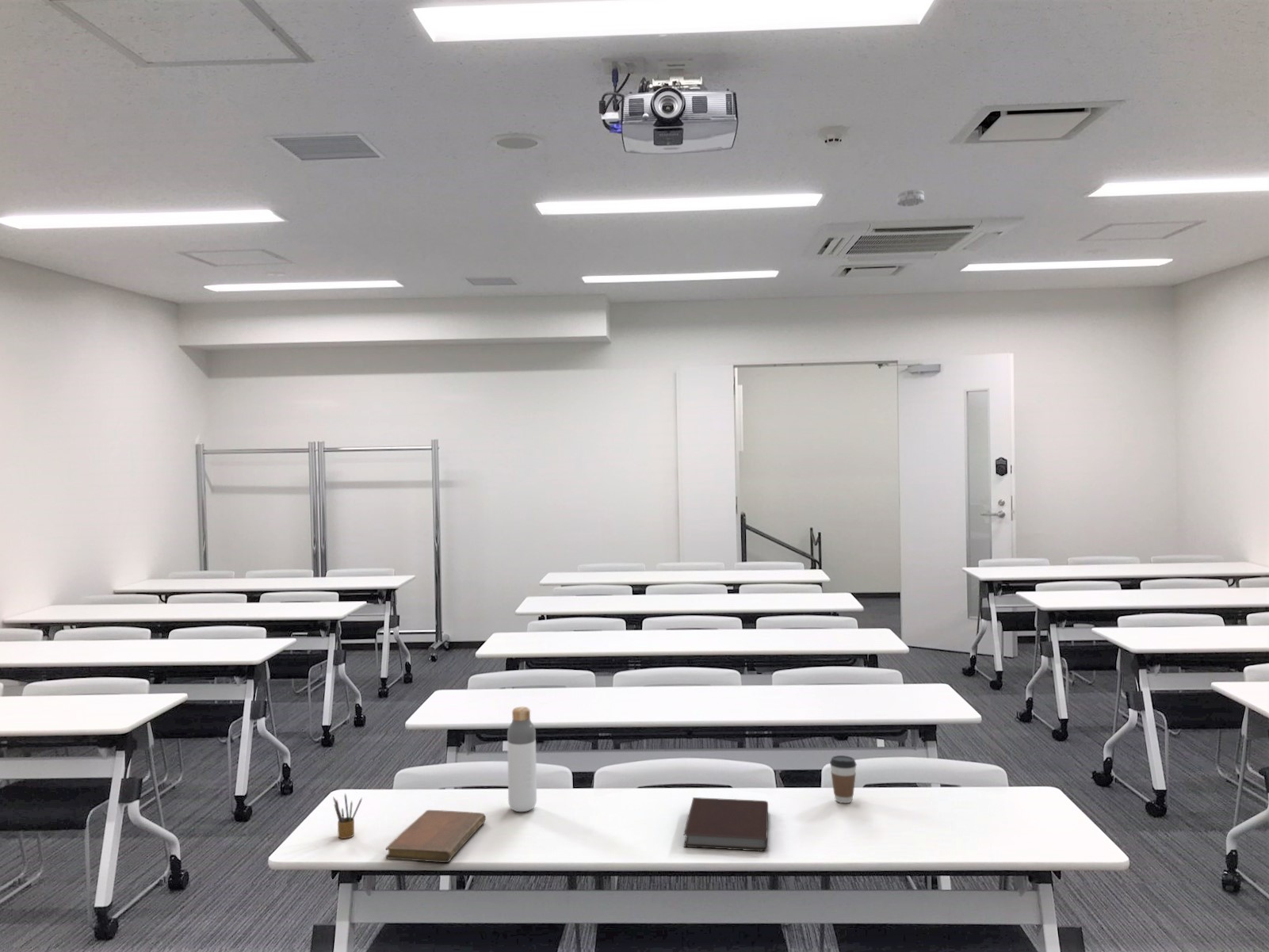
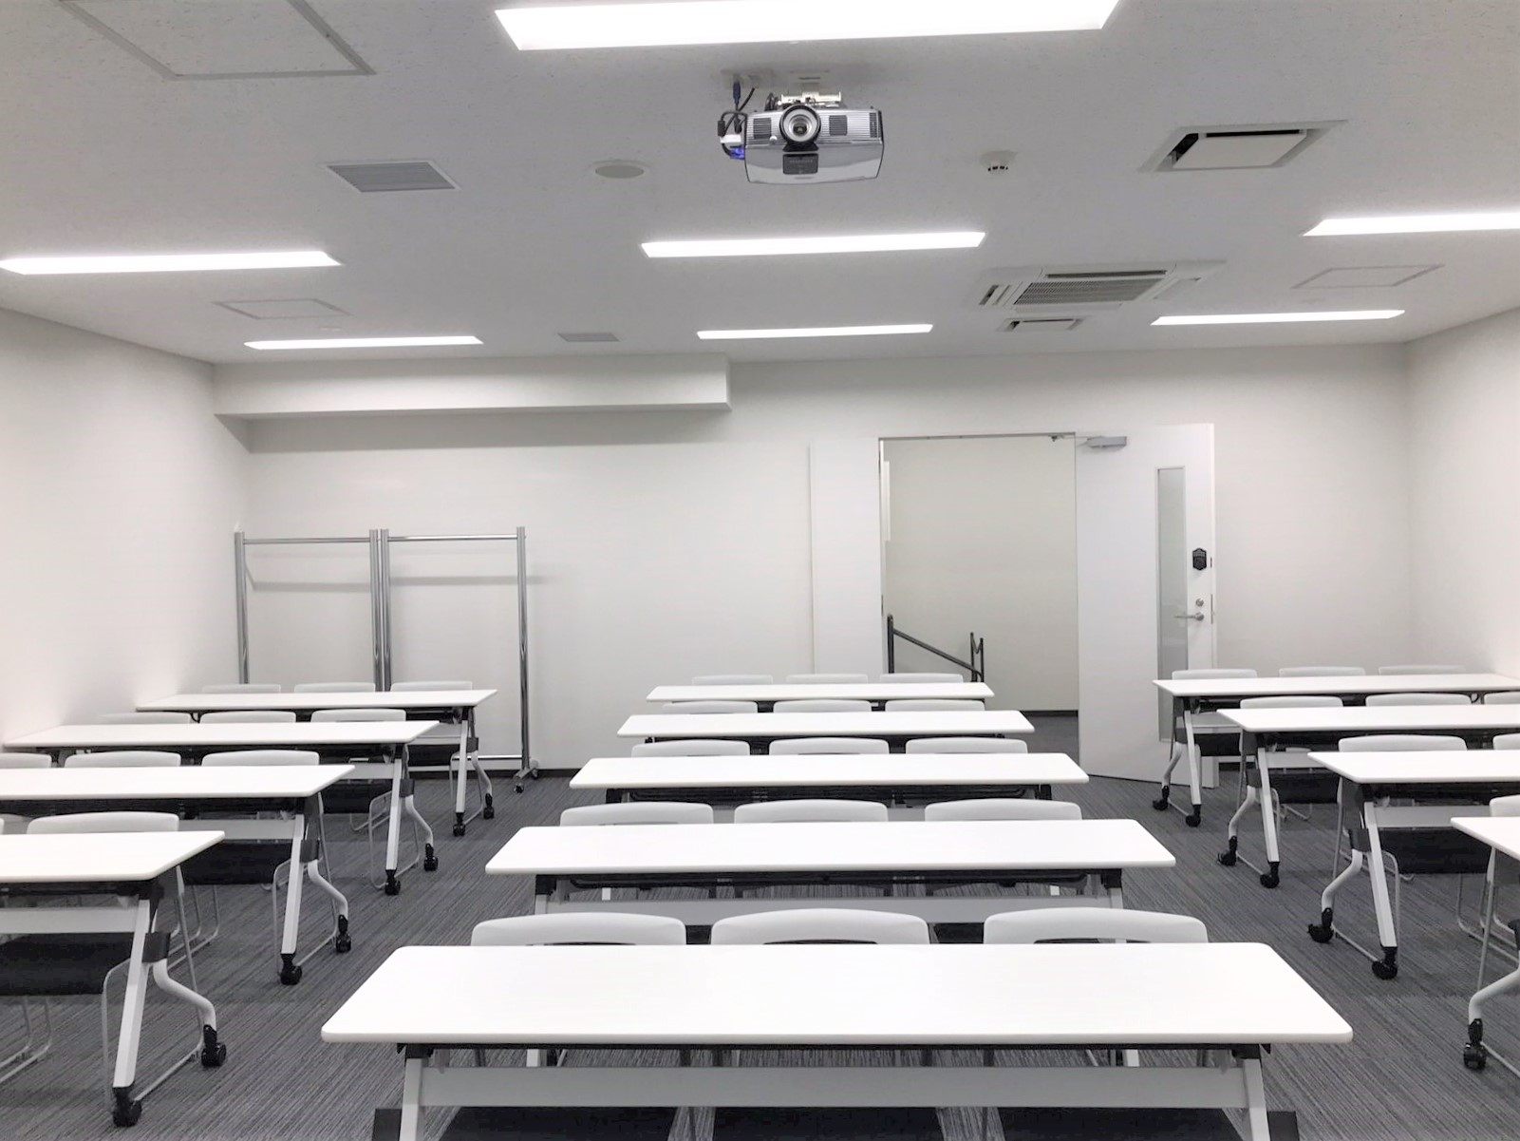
- coffee cup [829,755,857,804]
- bottle [506,706,537,812]
- notebook [384,809,487,863]
- notebook [682,797,769,851]
- smoke detector [896,189,925,207]
- pencil box [333,793,363,839]
